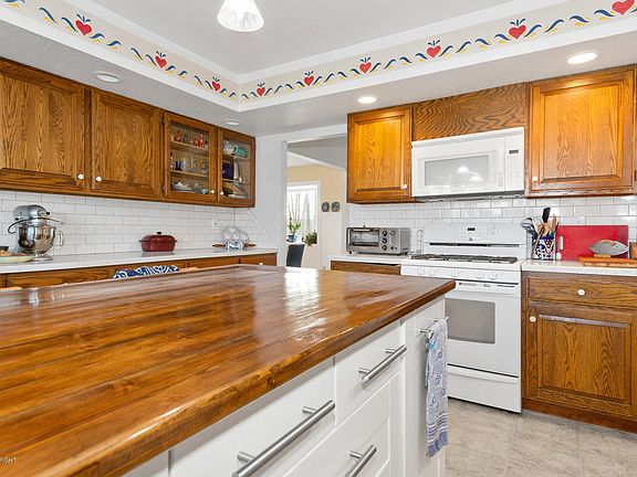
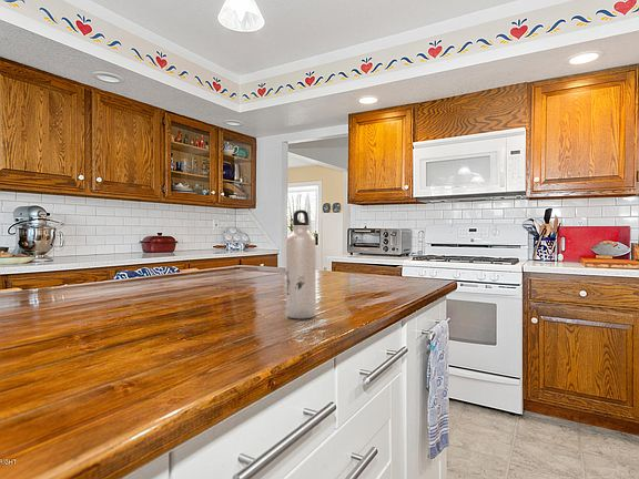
+ water bottle [285,208,317,319]
